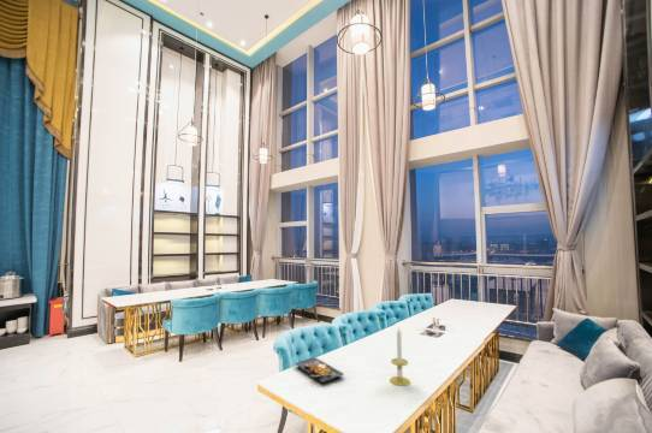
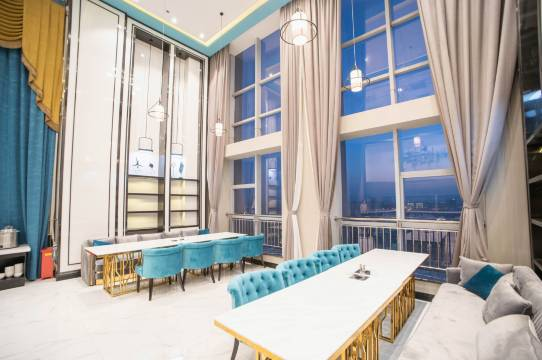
- plate [294,356,345,384]
- candle [389,327,411,387]
